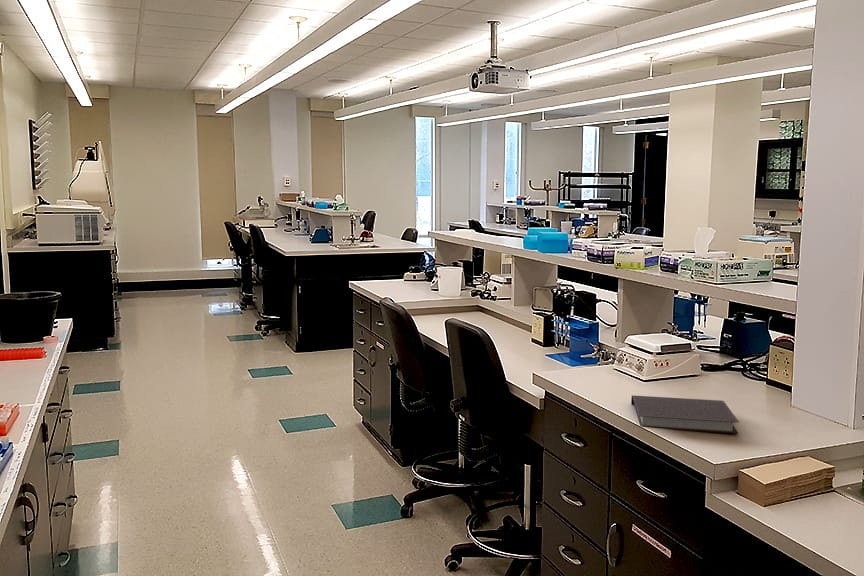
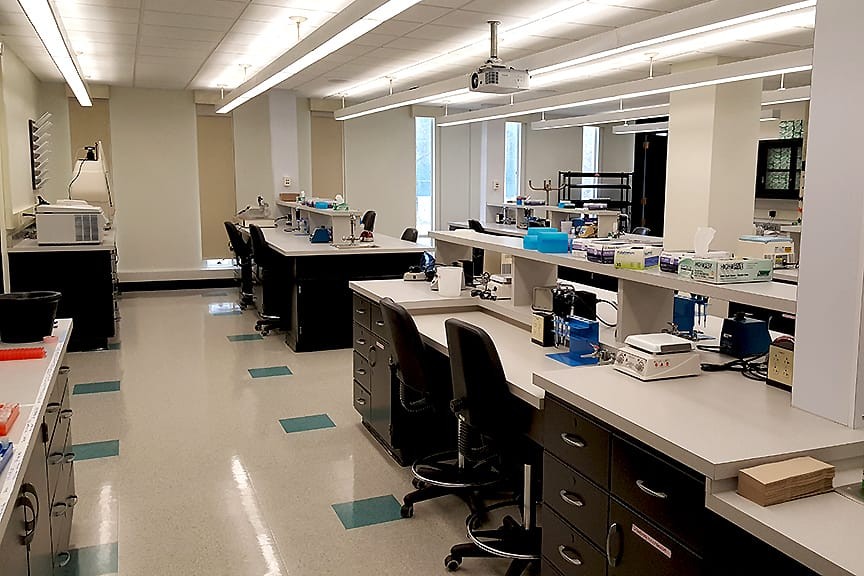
- notebook [630,394,740,435]
